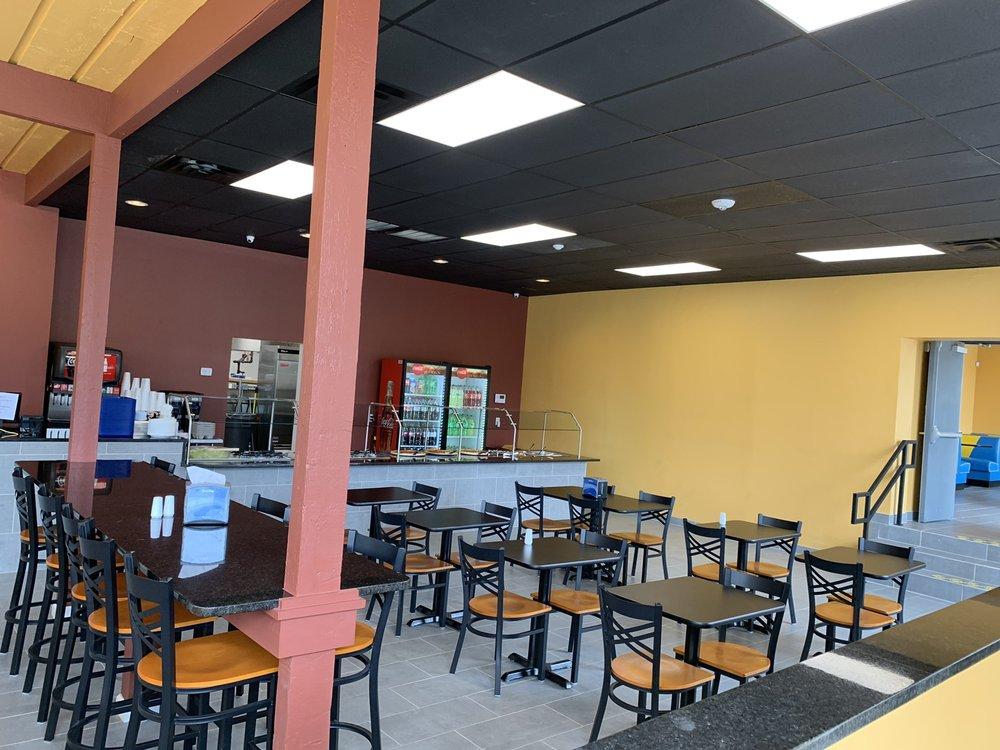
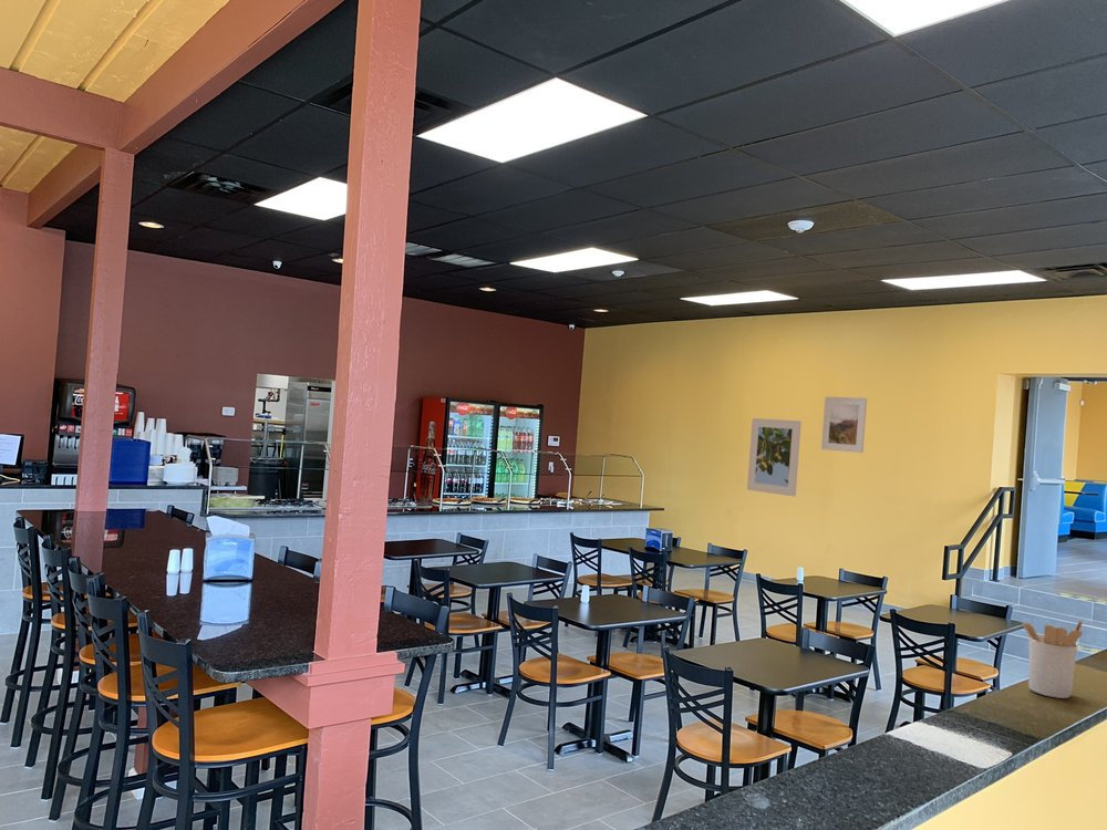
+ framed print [820,396,868,454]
+ utensil holder [1021,620,1084,699]
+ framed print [746,417,803,498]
